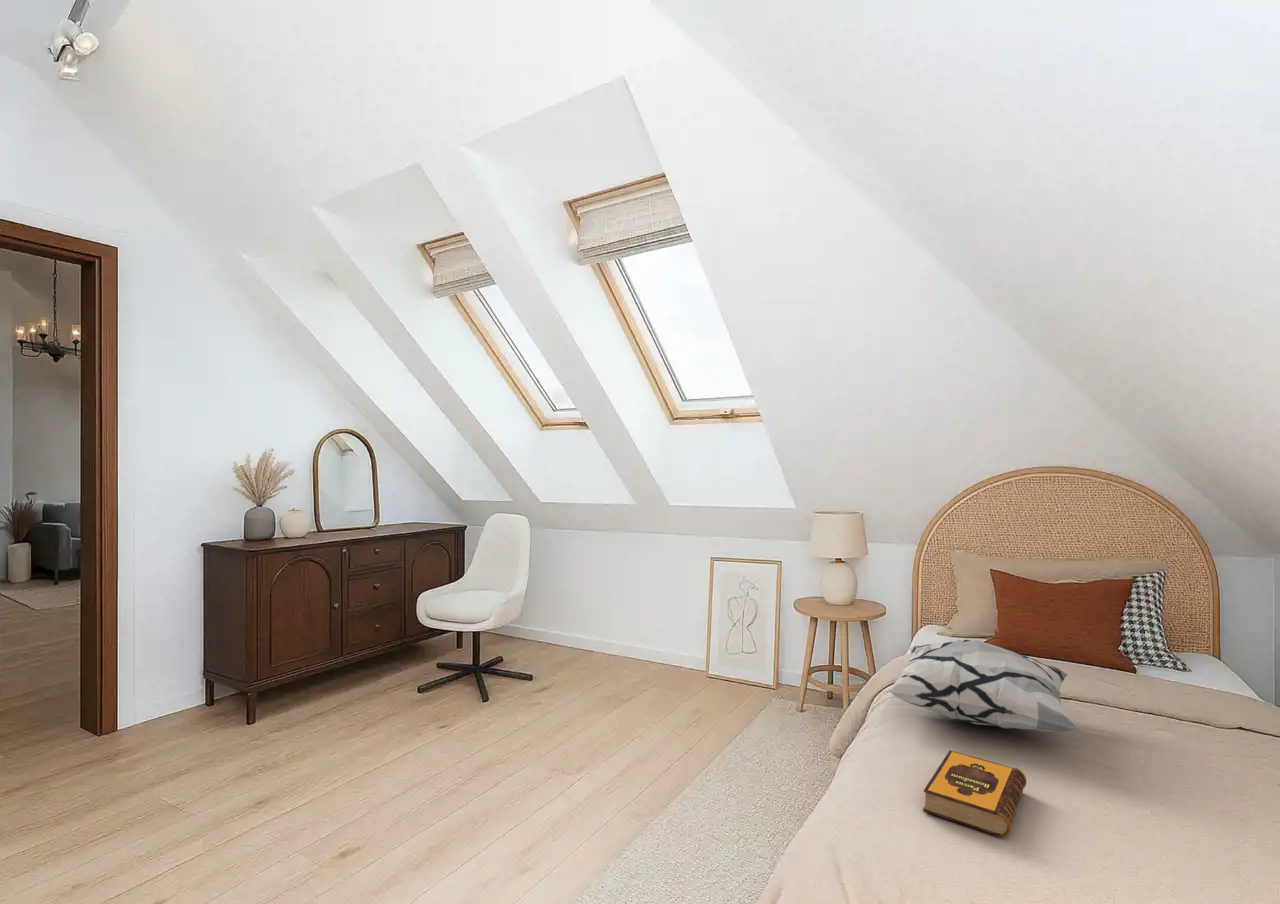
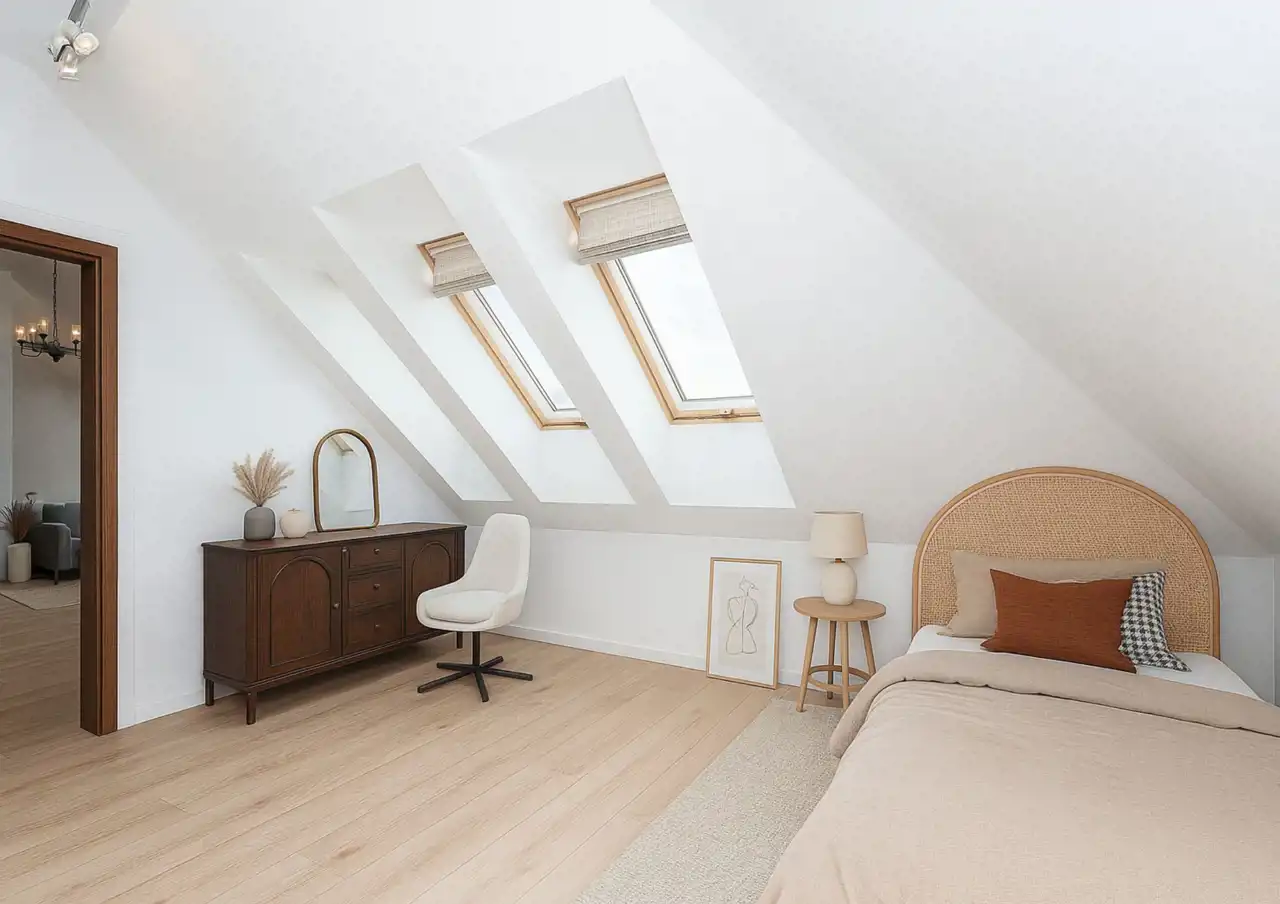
- hardback book [922,749,1028,838]
- decorative pillow [887,639,1079,733]
